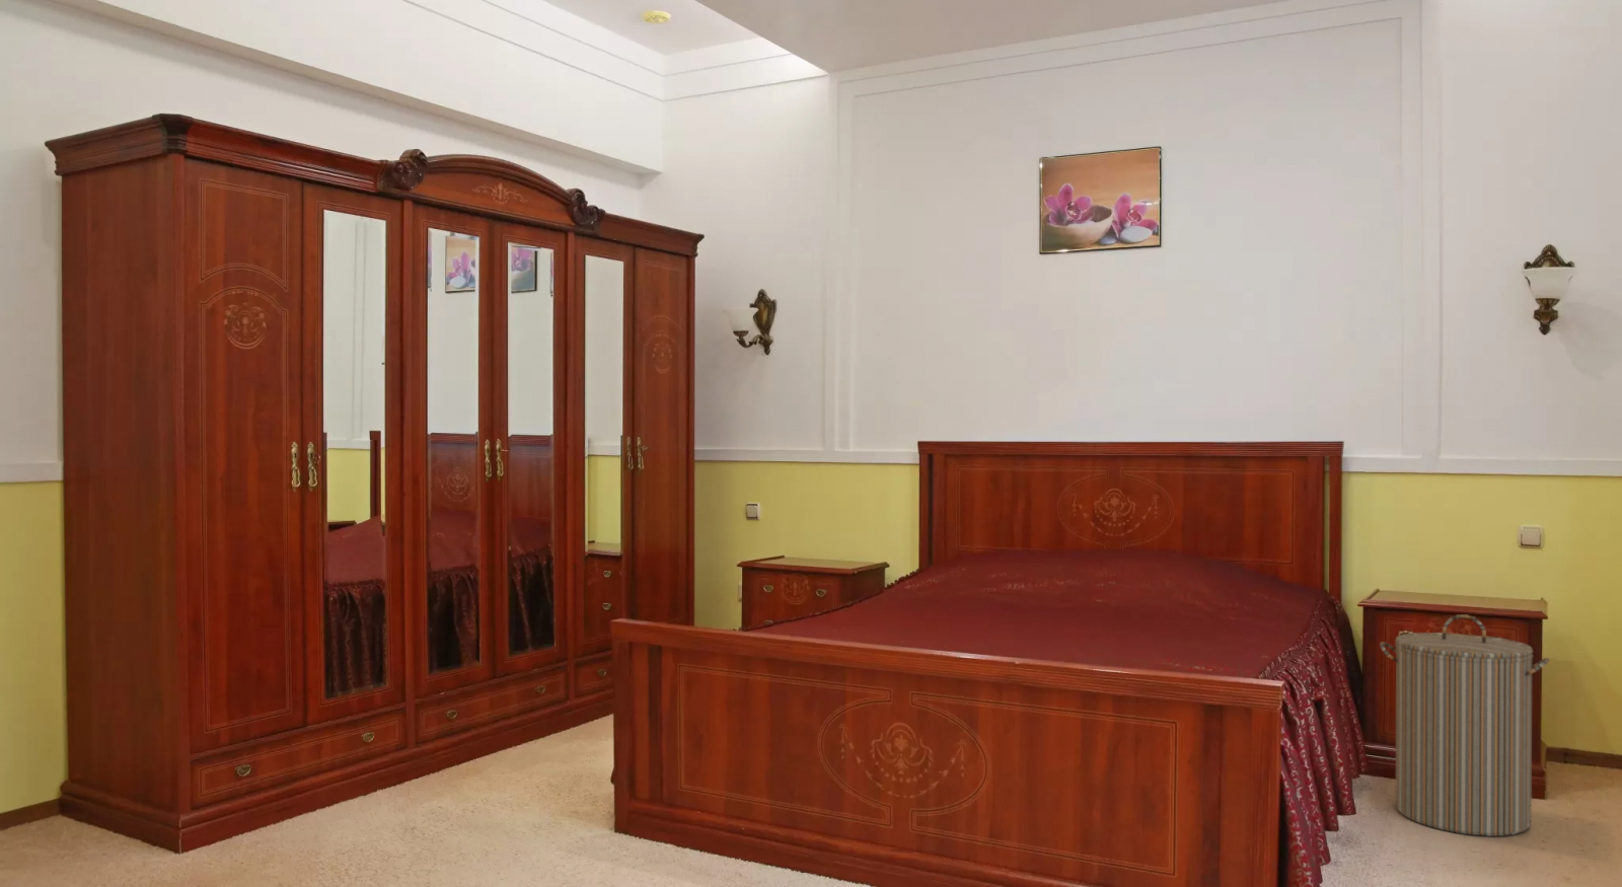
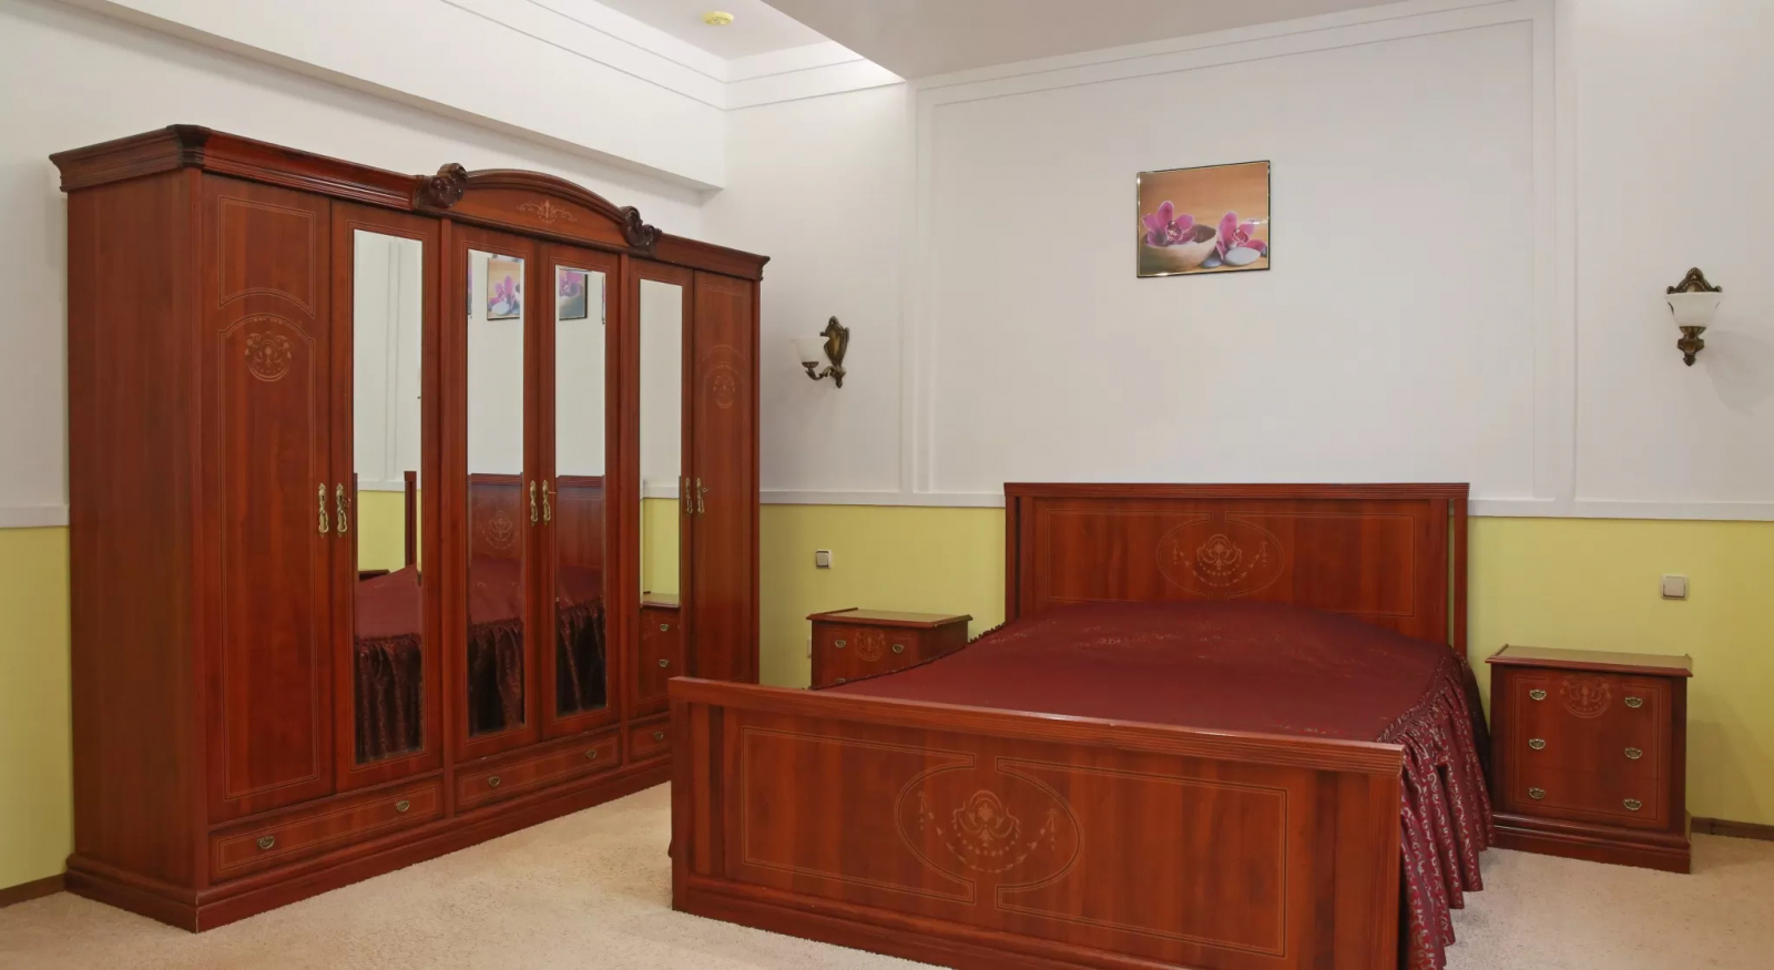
- laundry hamper [1378,613,1551,838]
